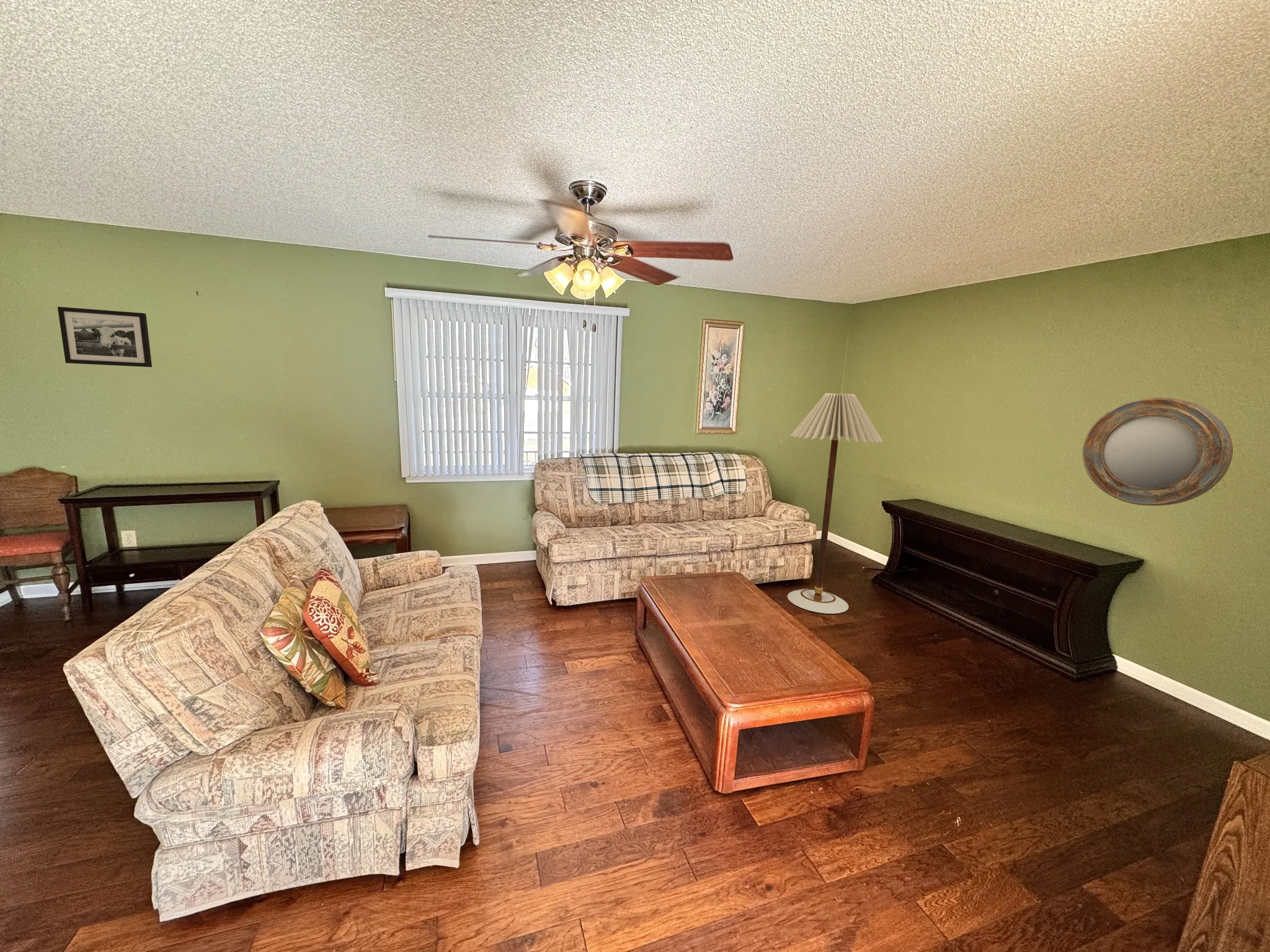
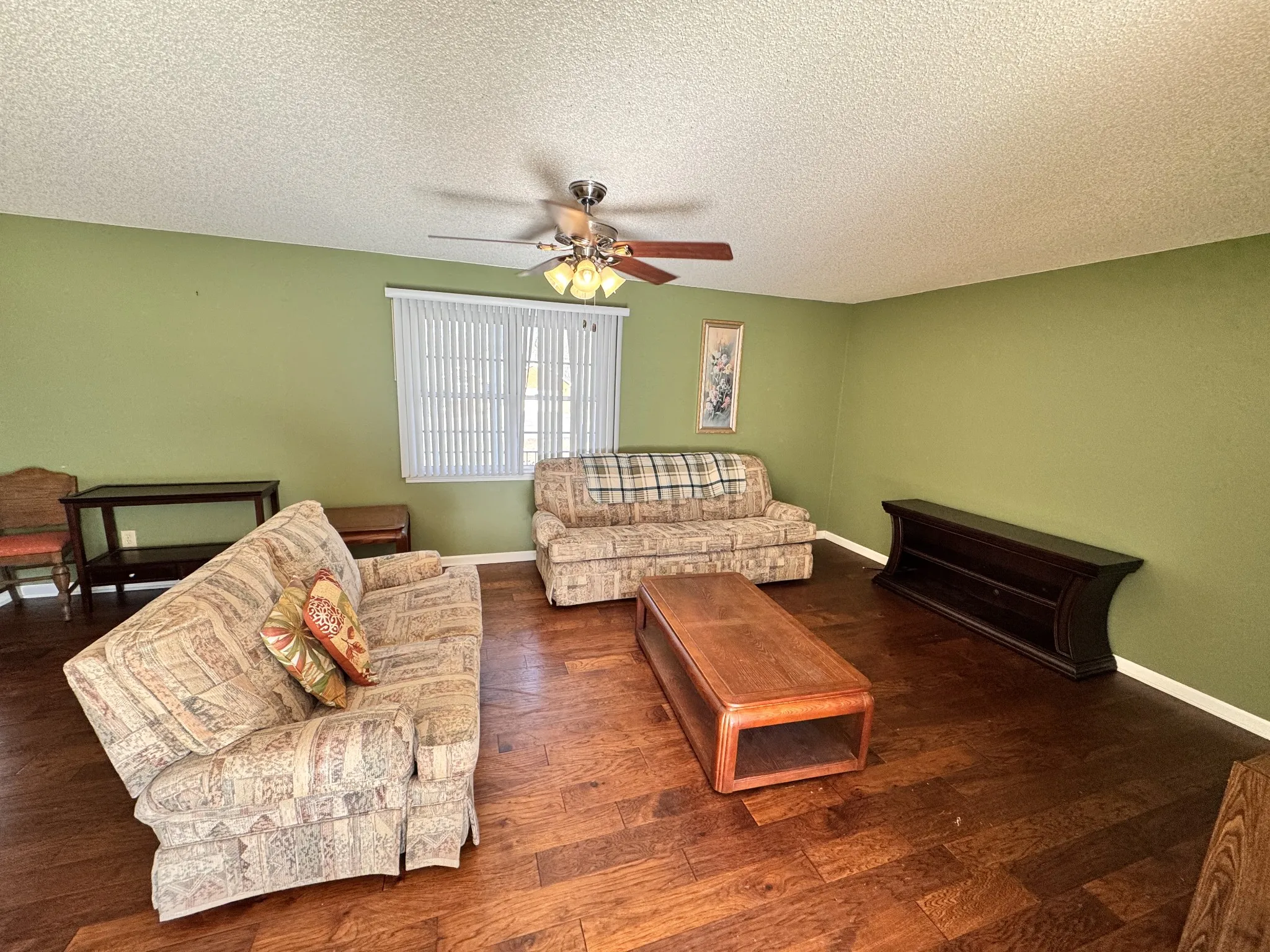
- floor lamp [787,393,884,614]
- home mirror [1082,397,1233,506]
- picture frame [57,306,153,368]
